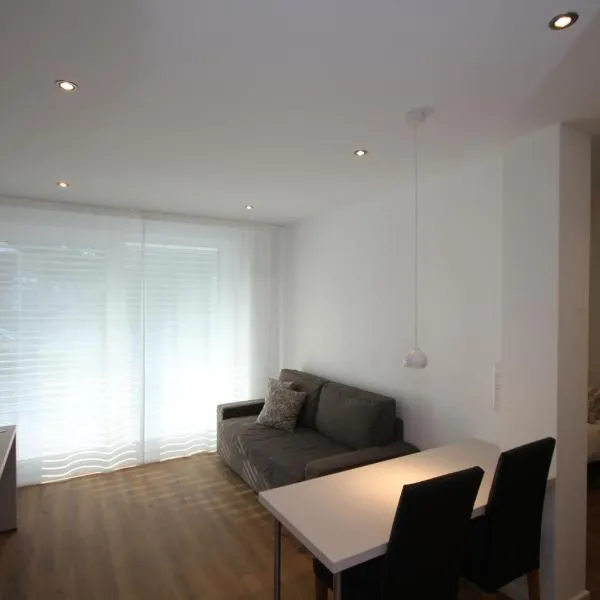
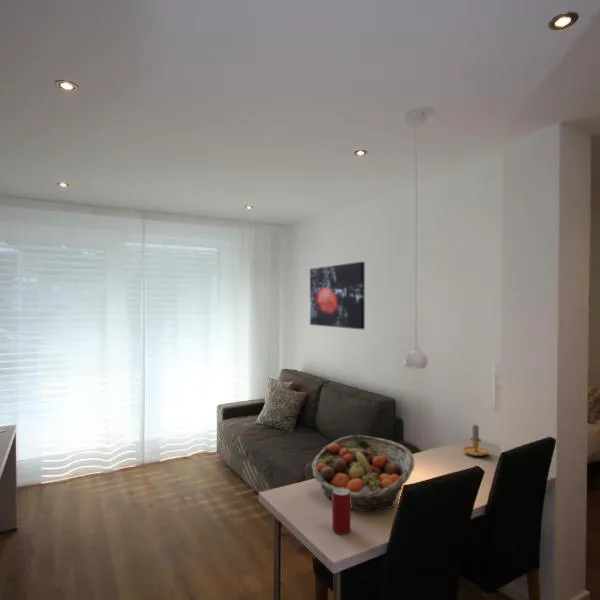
+ beverage can [331,488,352,535]
+ candle [462,424,489,457]
+ fruit basket [311,434,415,513]
+ wall art [309,261,366,330]
